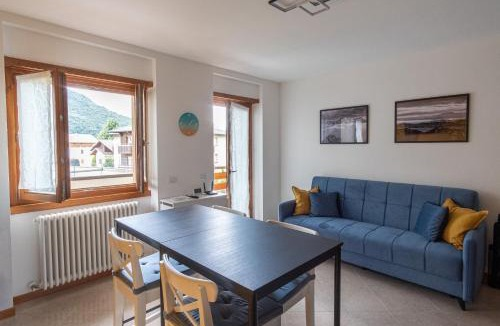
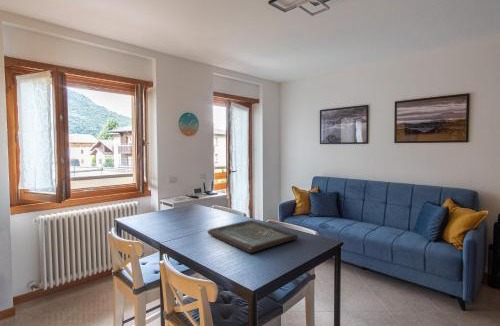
+ board game [206,219,299,254]
